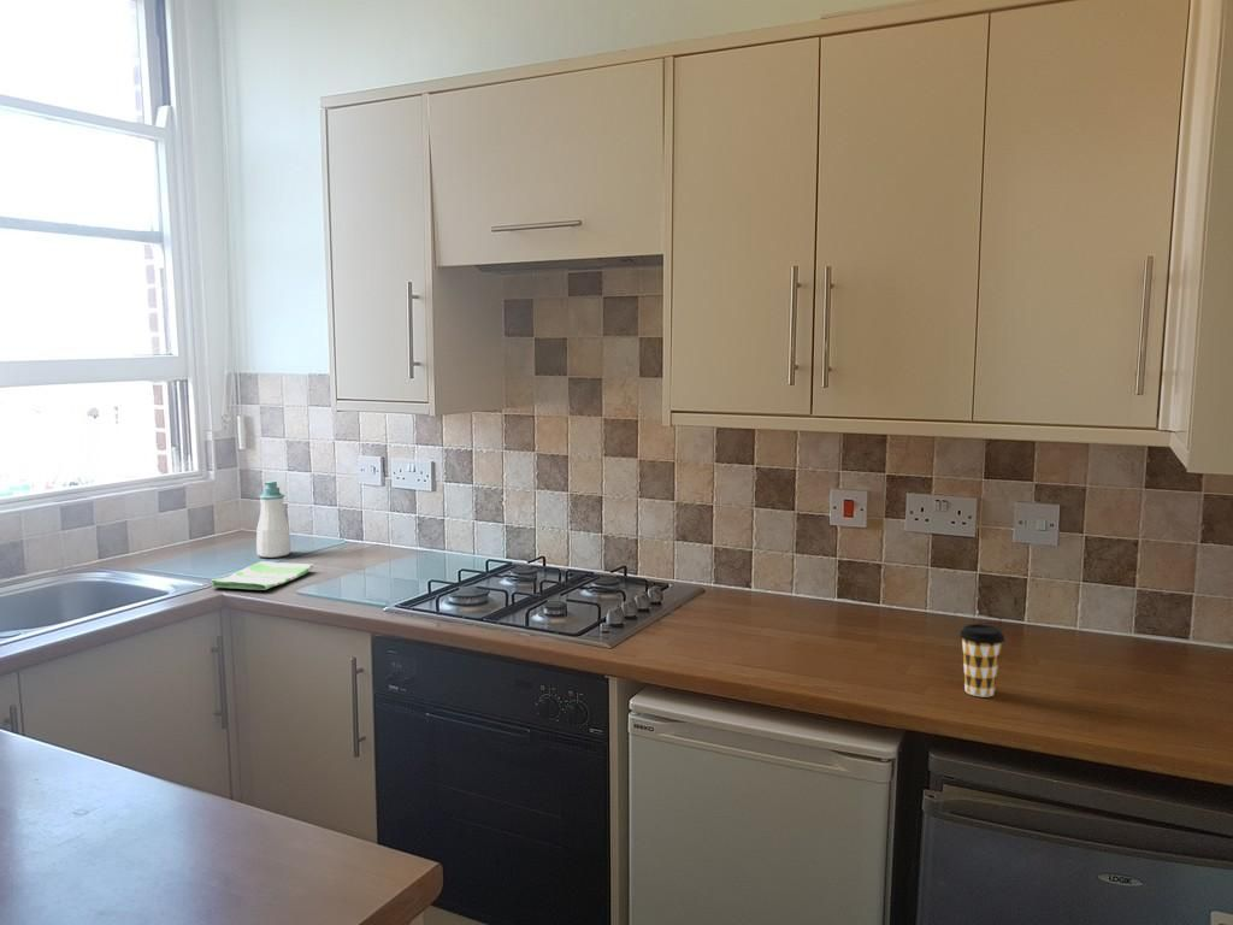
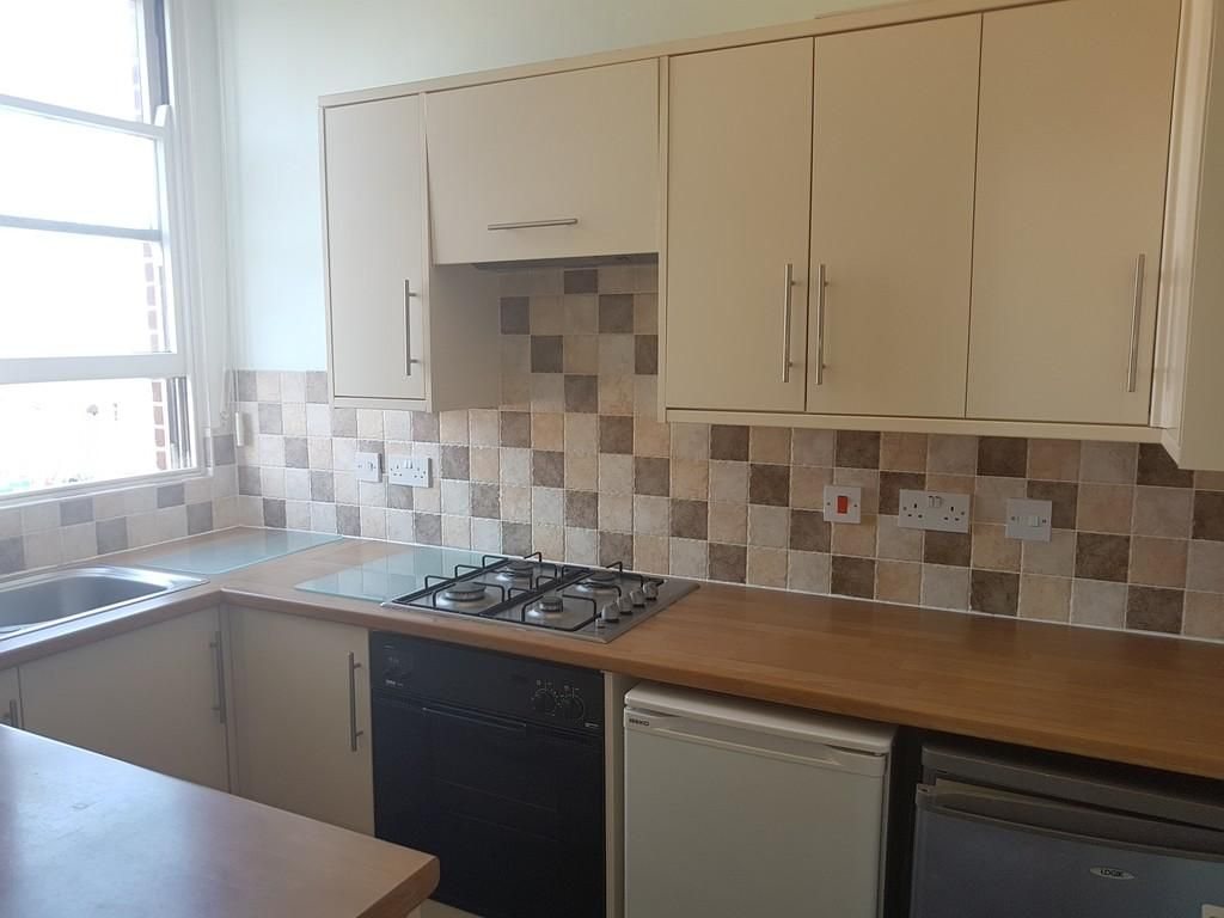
- dish towel [210,560,314,591]
- coffee cup [958,623,1005,697]
- soap bottle [255,479,291,559]
